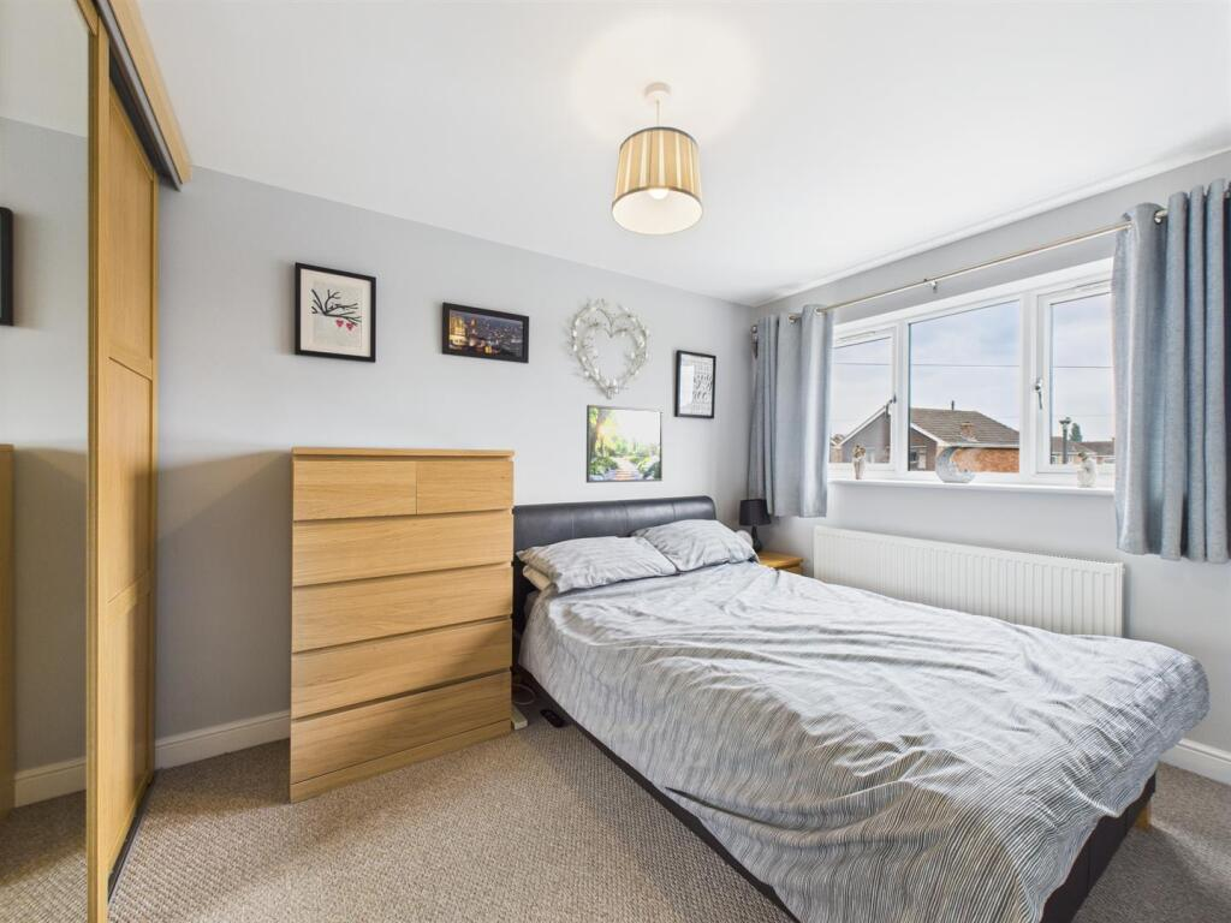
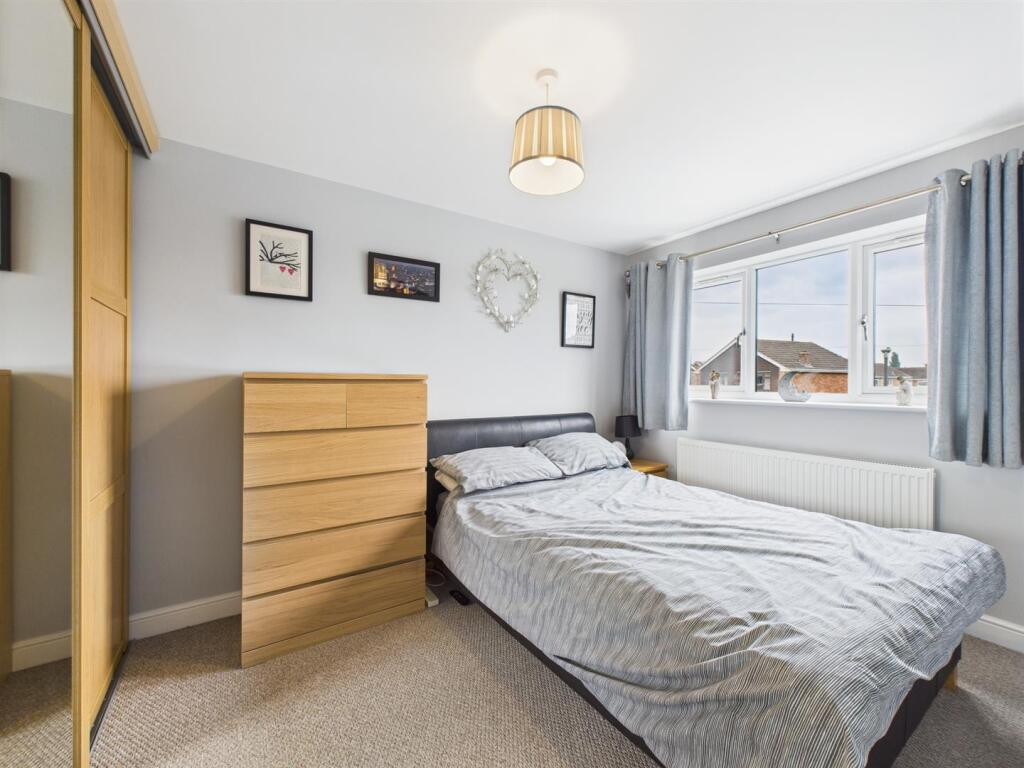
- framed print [585,404,664,484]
